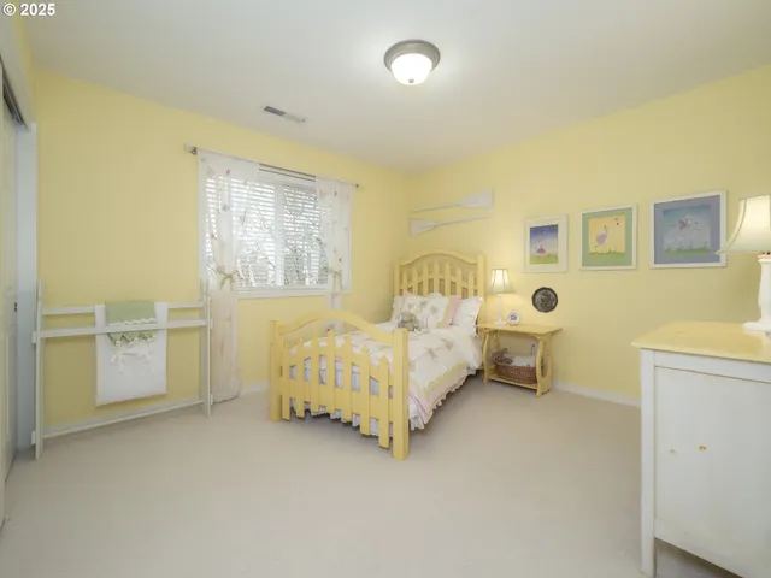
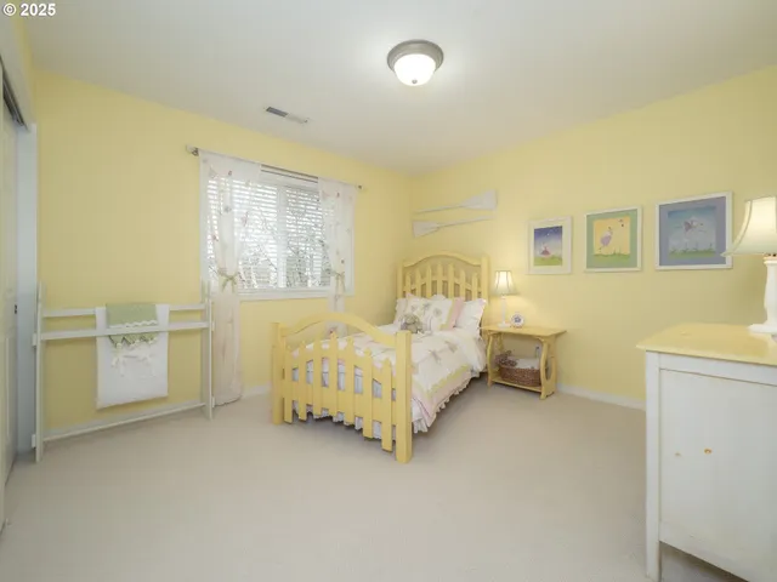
- decorative plate [531,285,559,314]
